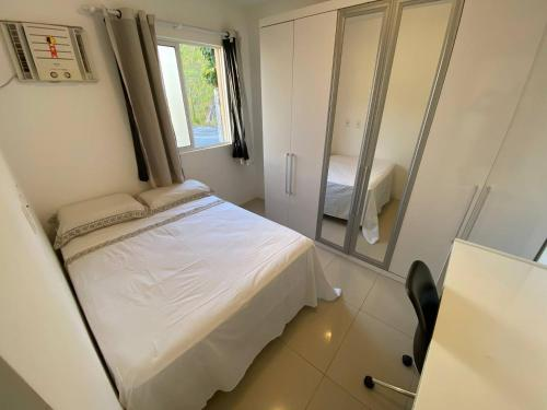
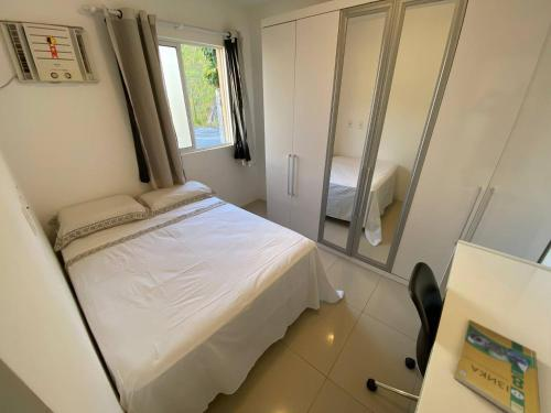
+ booklet [453,318,541,413]
